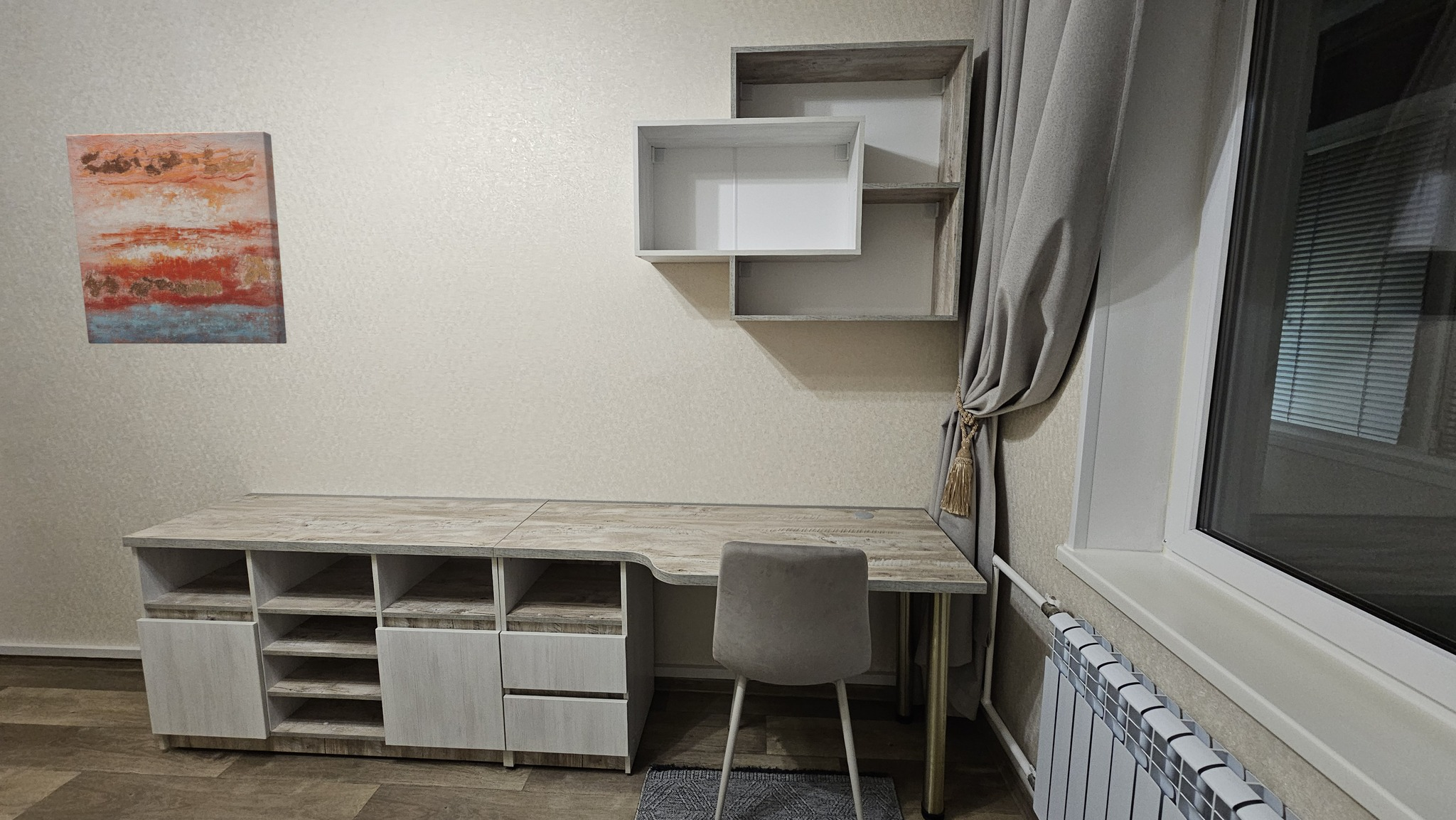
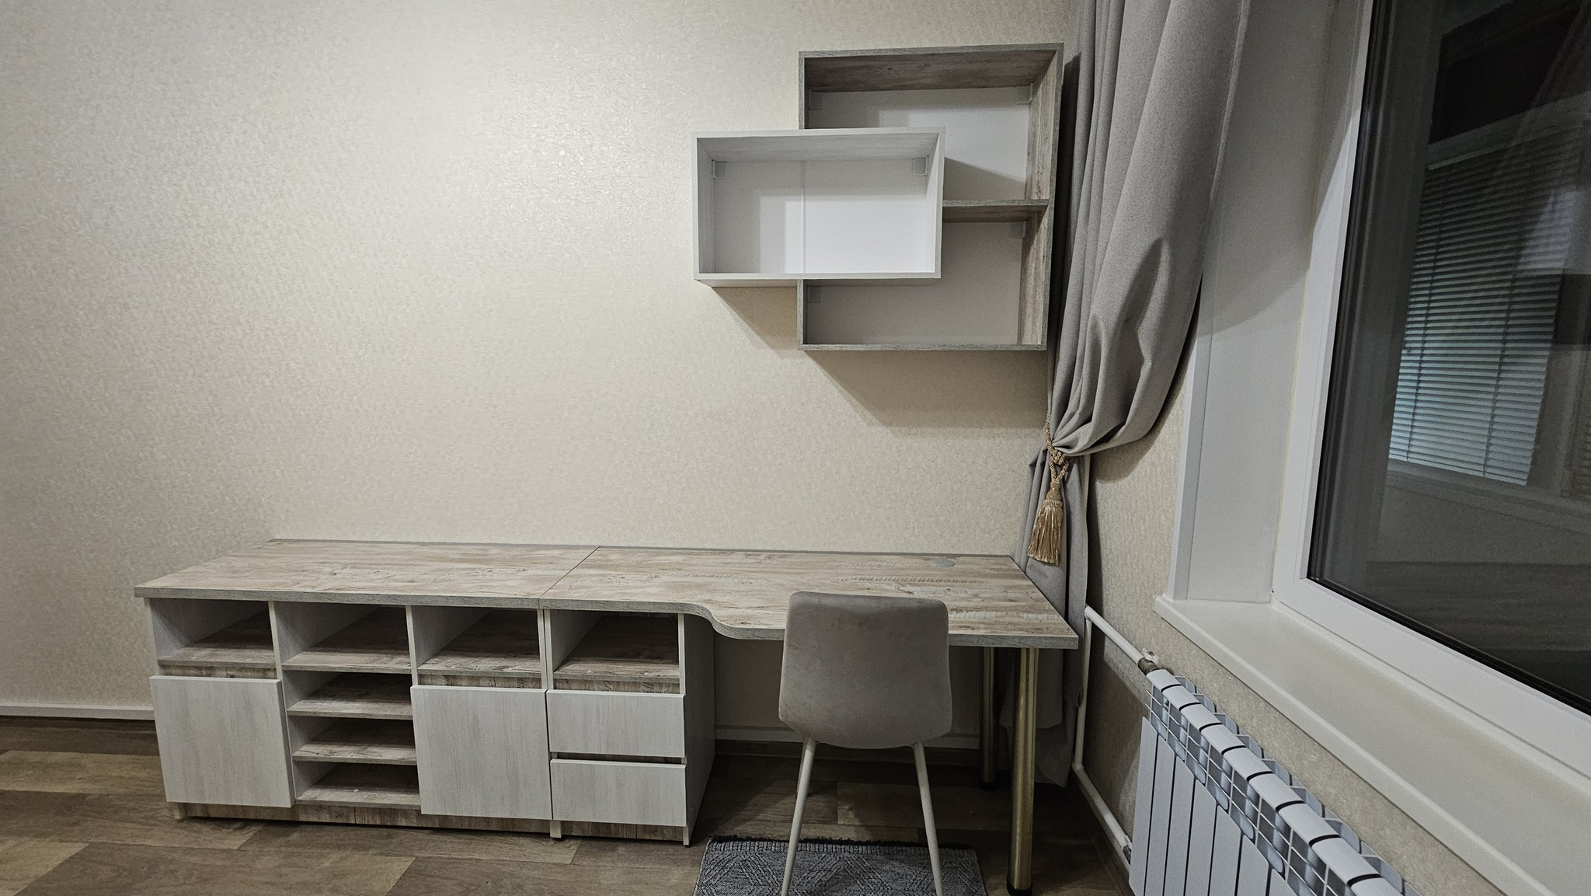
- wall art [65,130,287,344]
